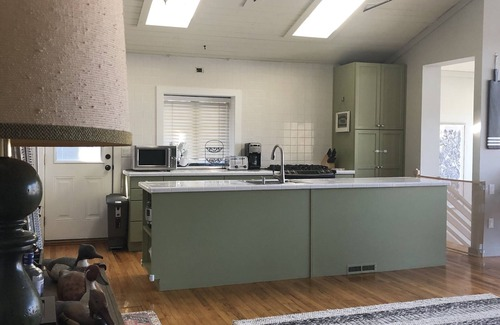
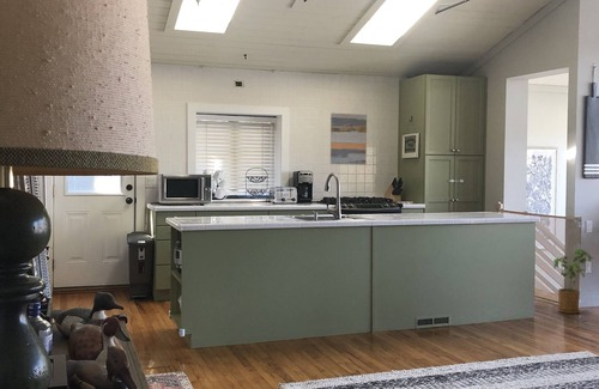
+ wall art [329,113,368,165]
+ house plant [552,248,595,315]
